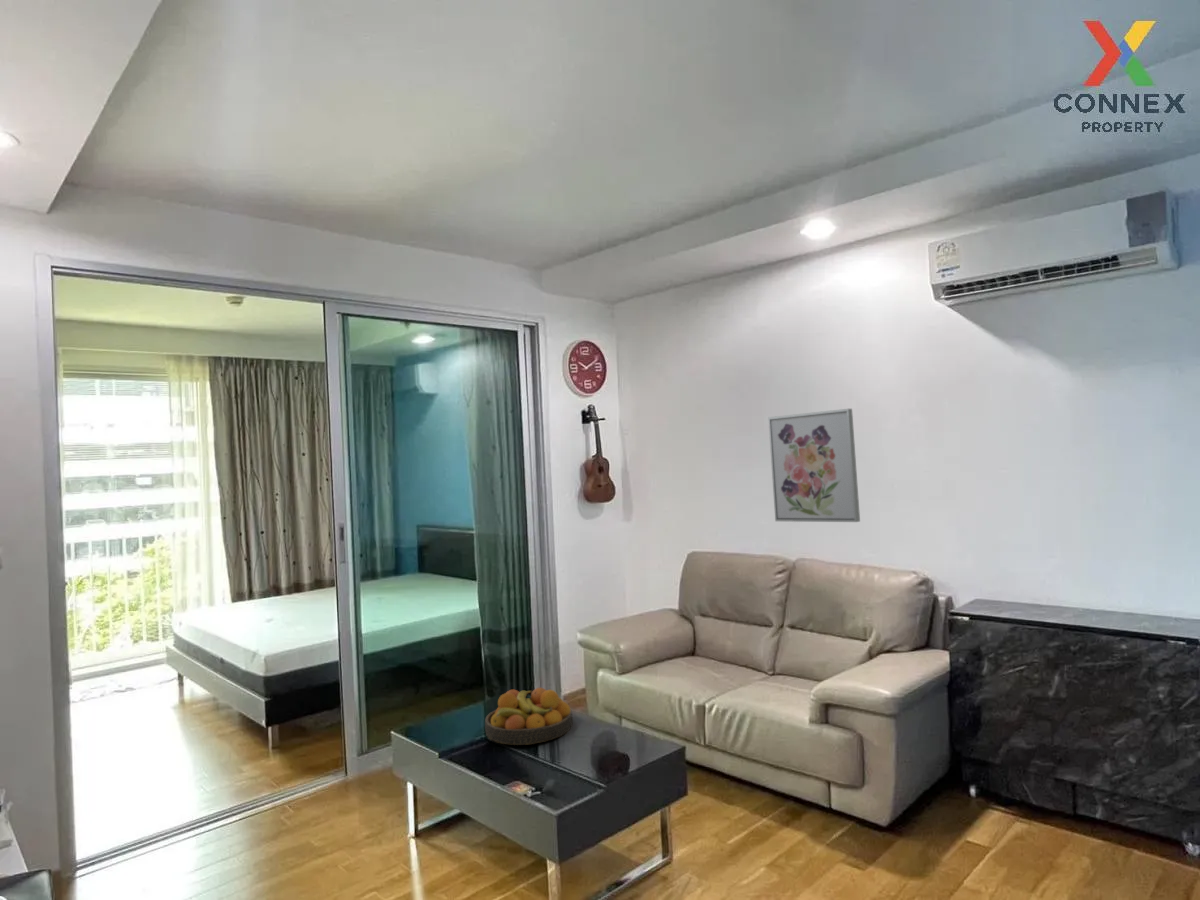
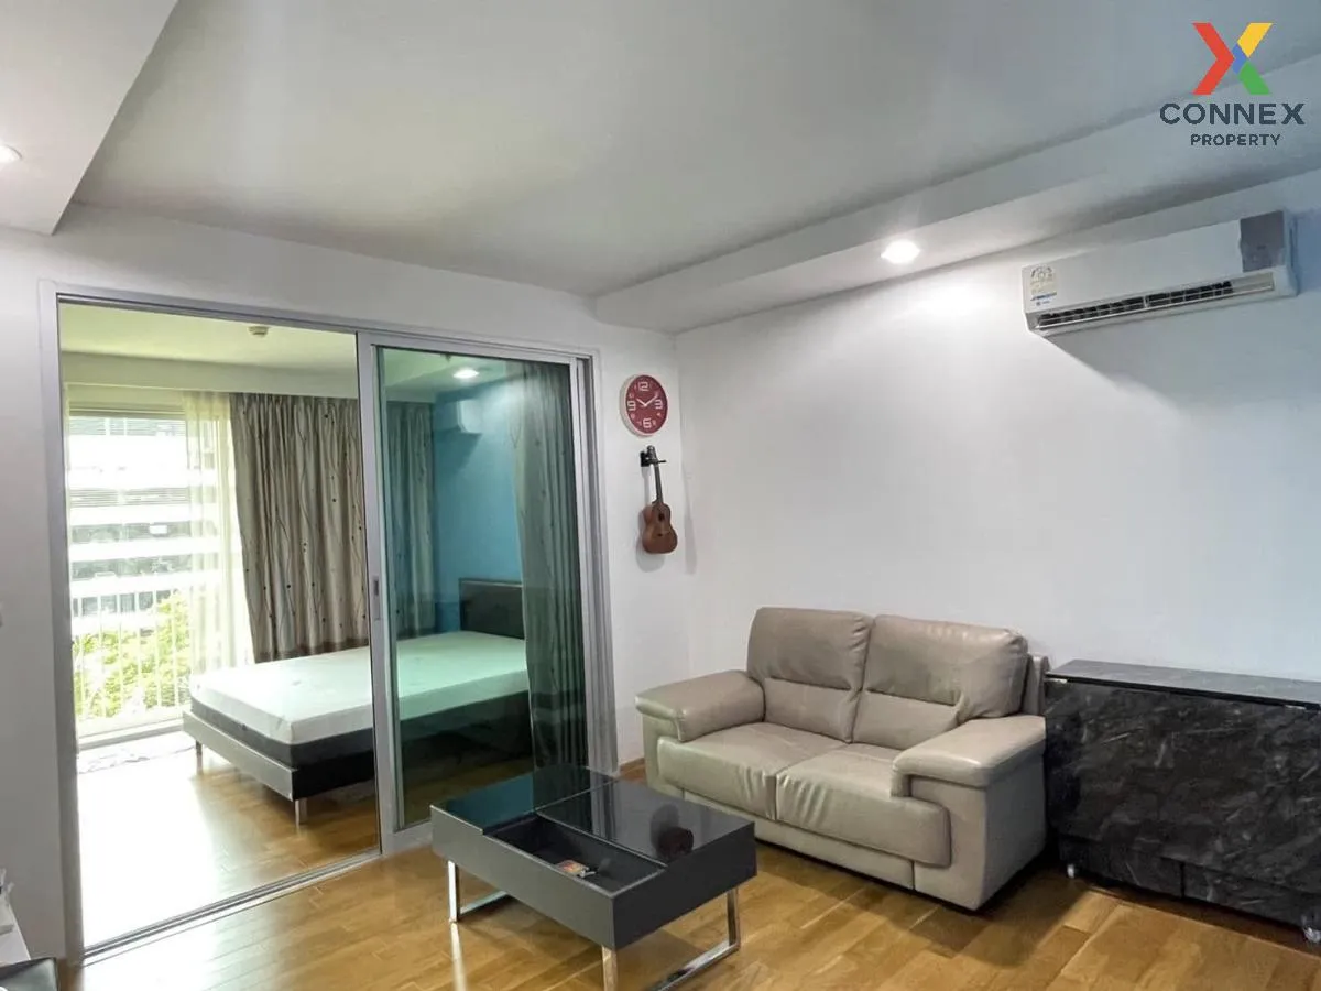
- fruit bowl [484,687,573,746]
- wall art [767,408,861,523]
